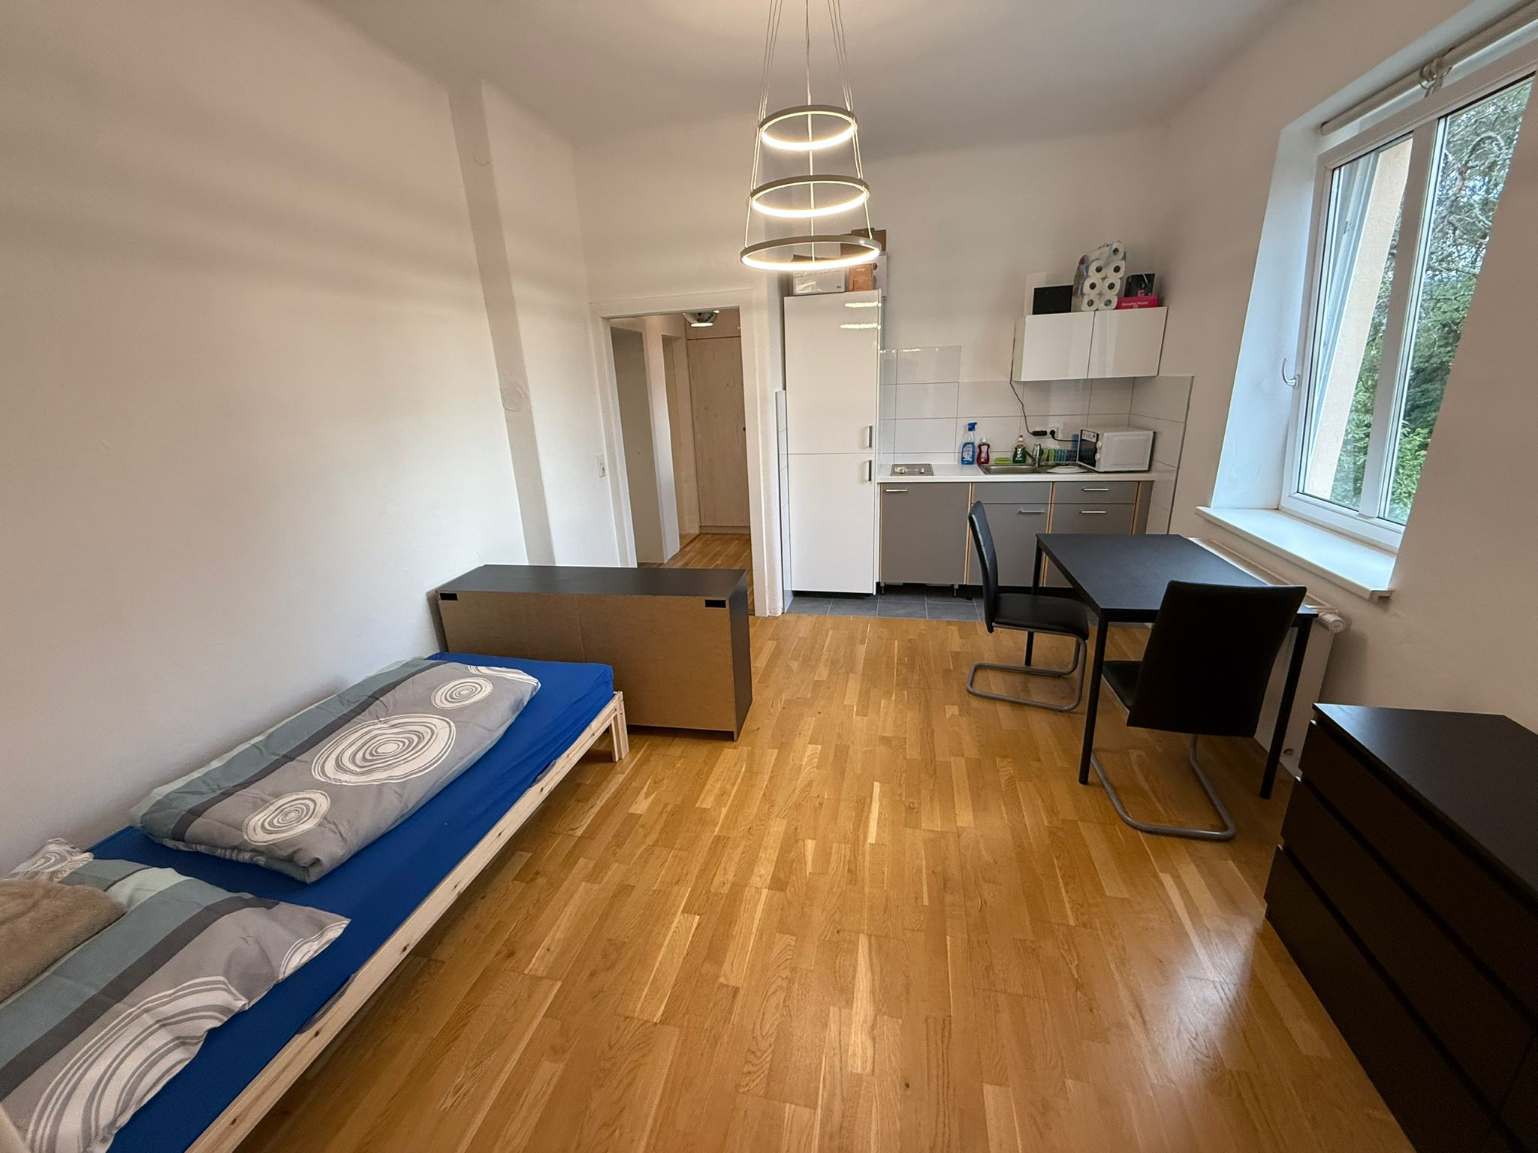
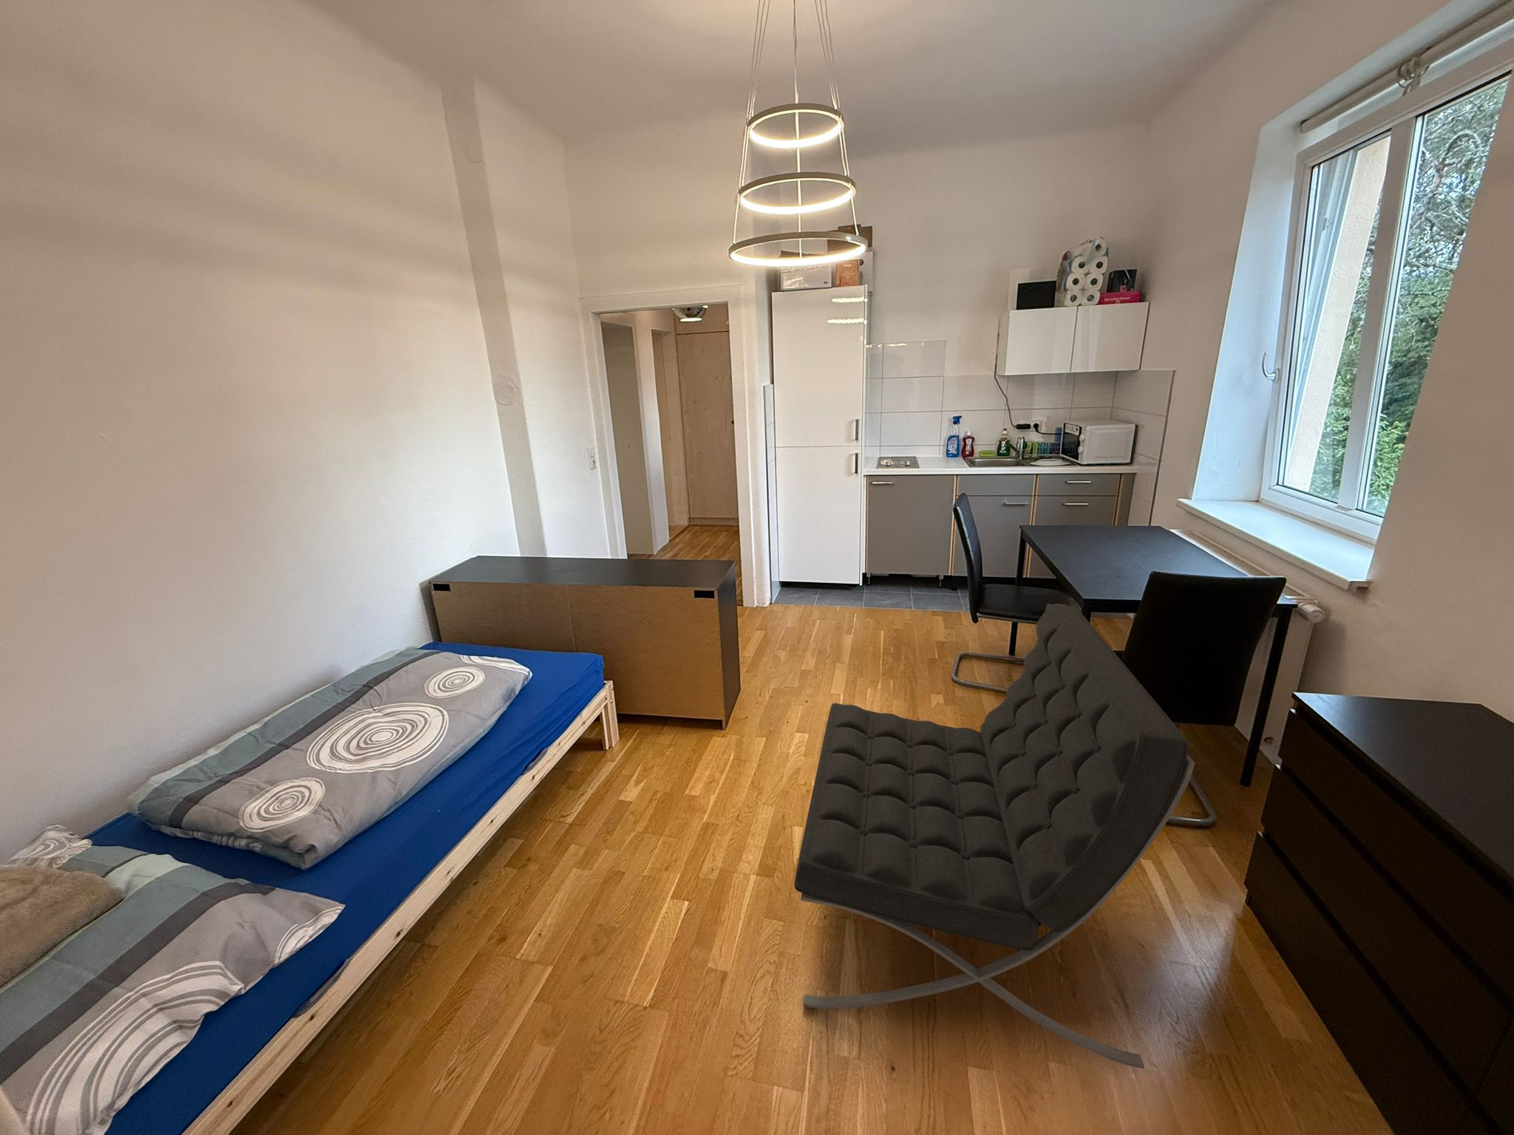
+ lounge chair [794,603,1196,1069]
